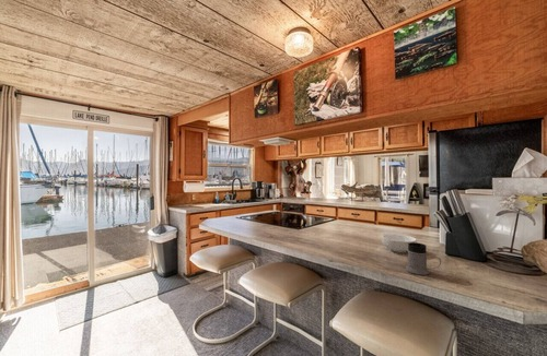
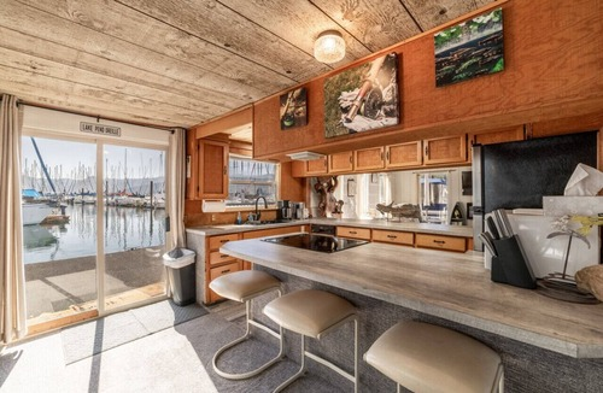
- mug [405,242,442,276]
- cereal bowl [381,233,418,253]
